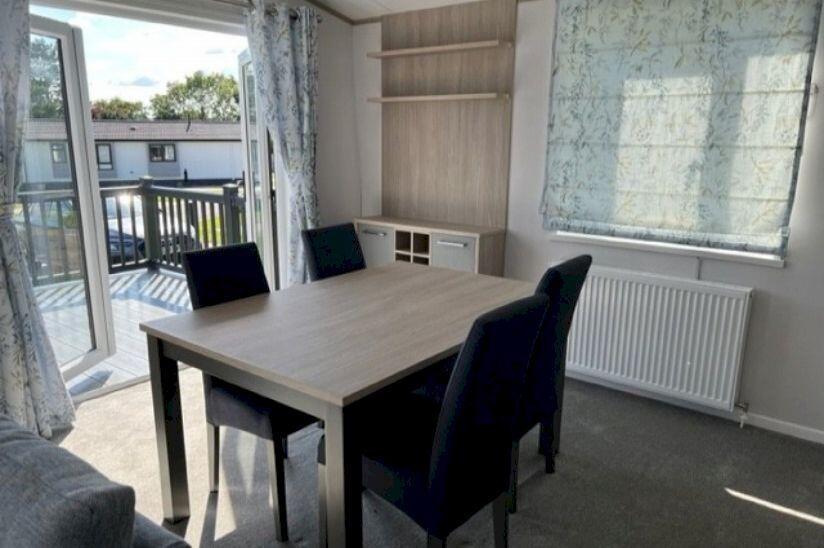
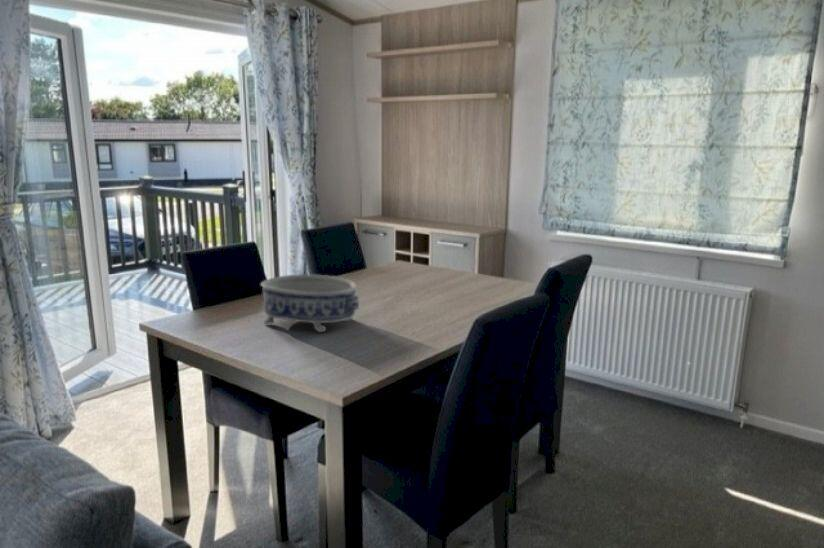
+ decorative bowl [260,273,360,333]
